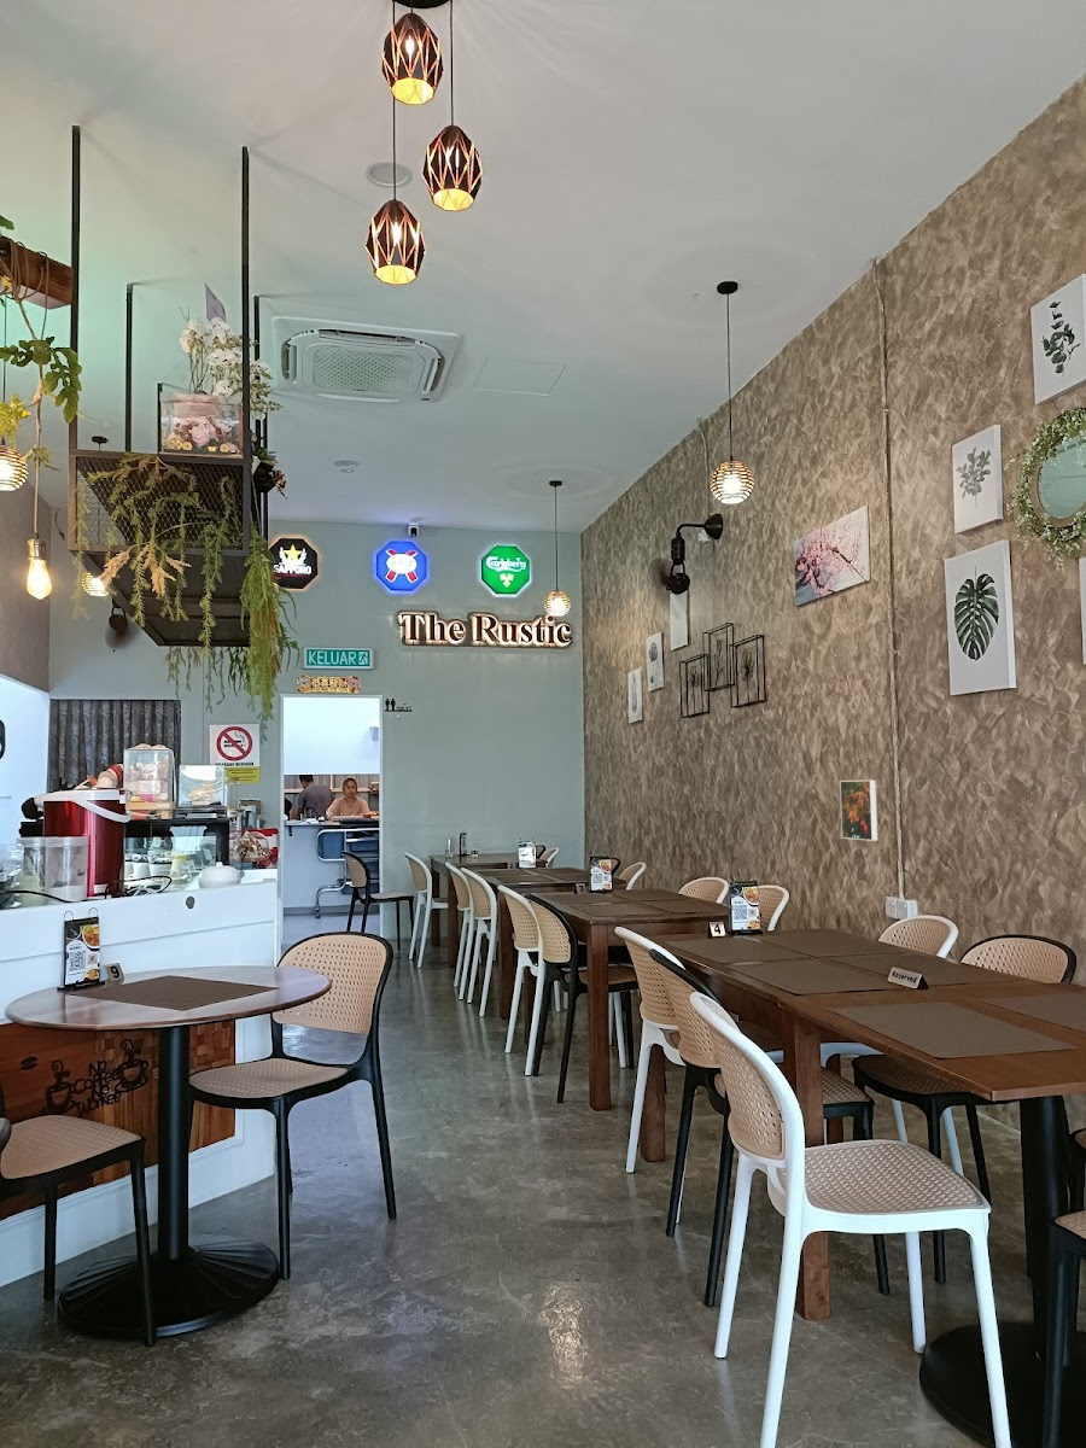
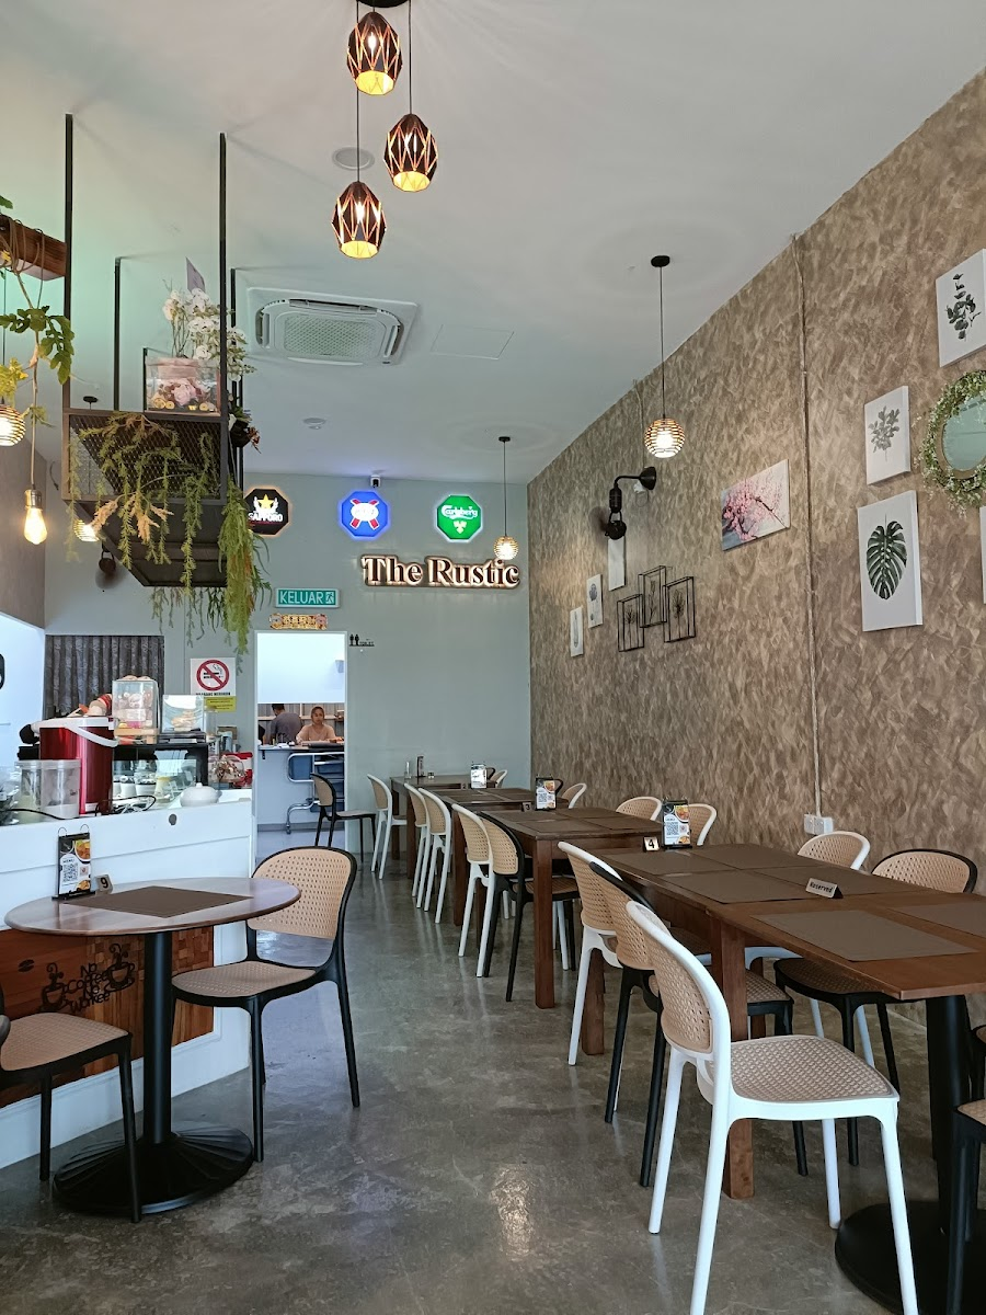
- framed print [839,780,878,842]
